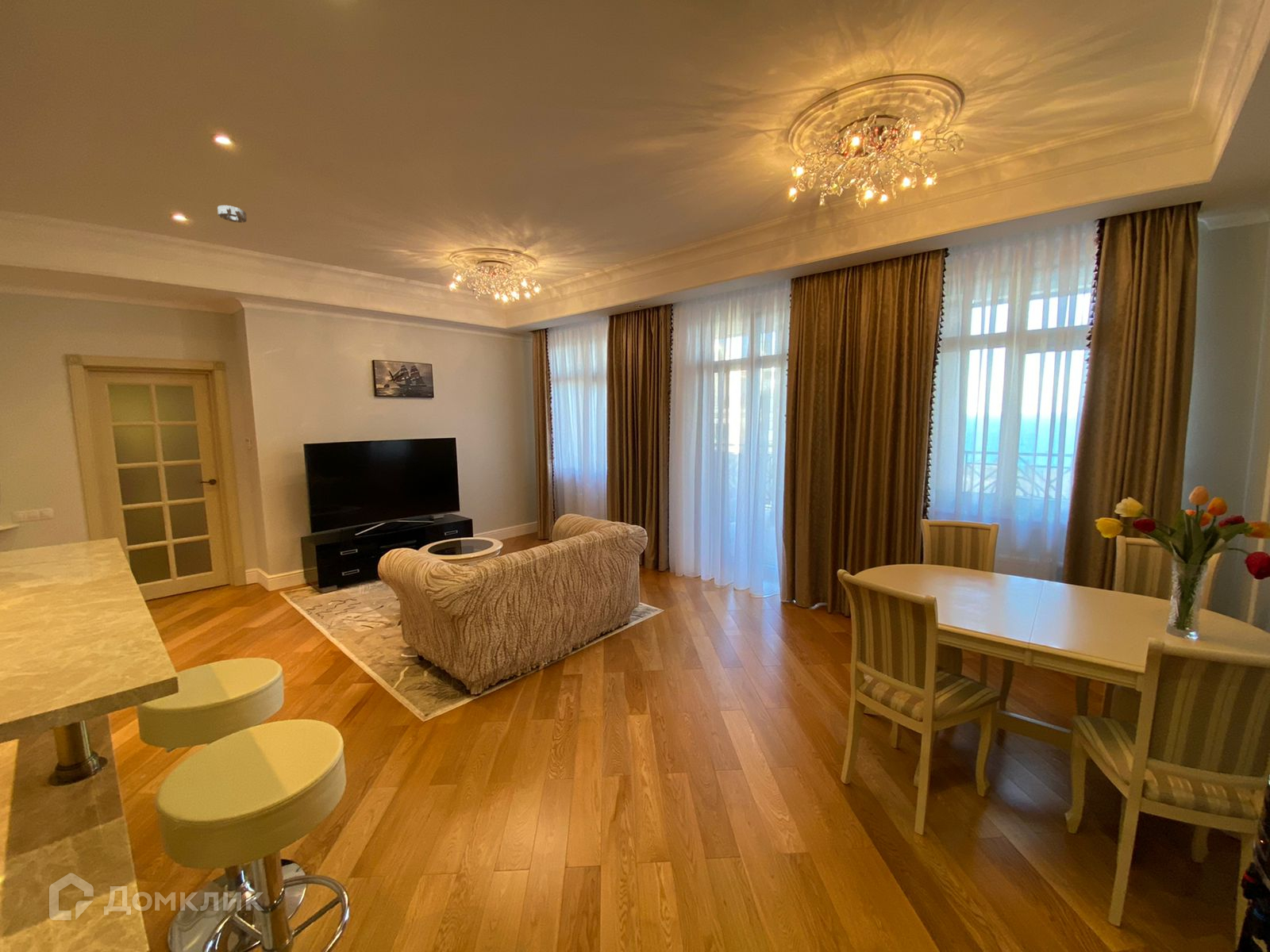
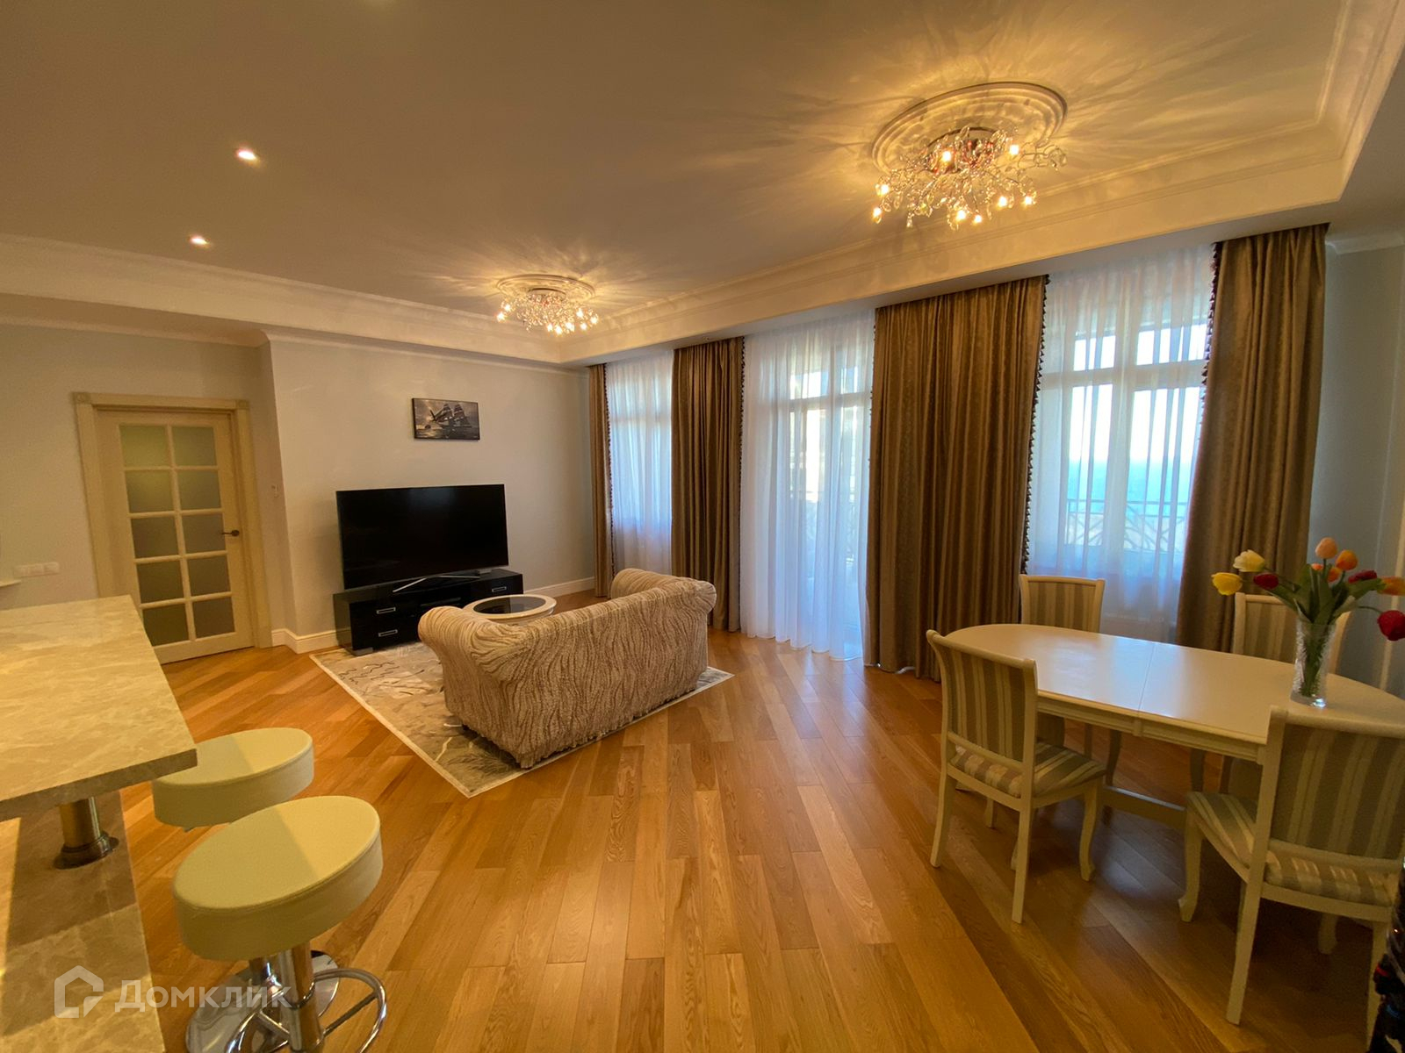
- smoke detector [217,205,248,224]
